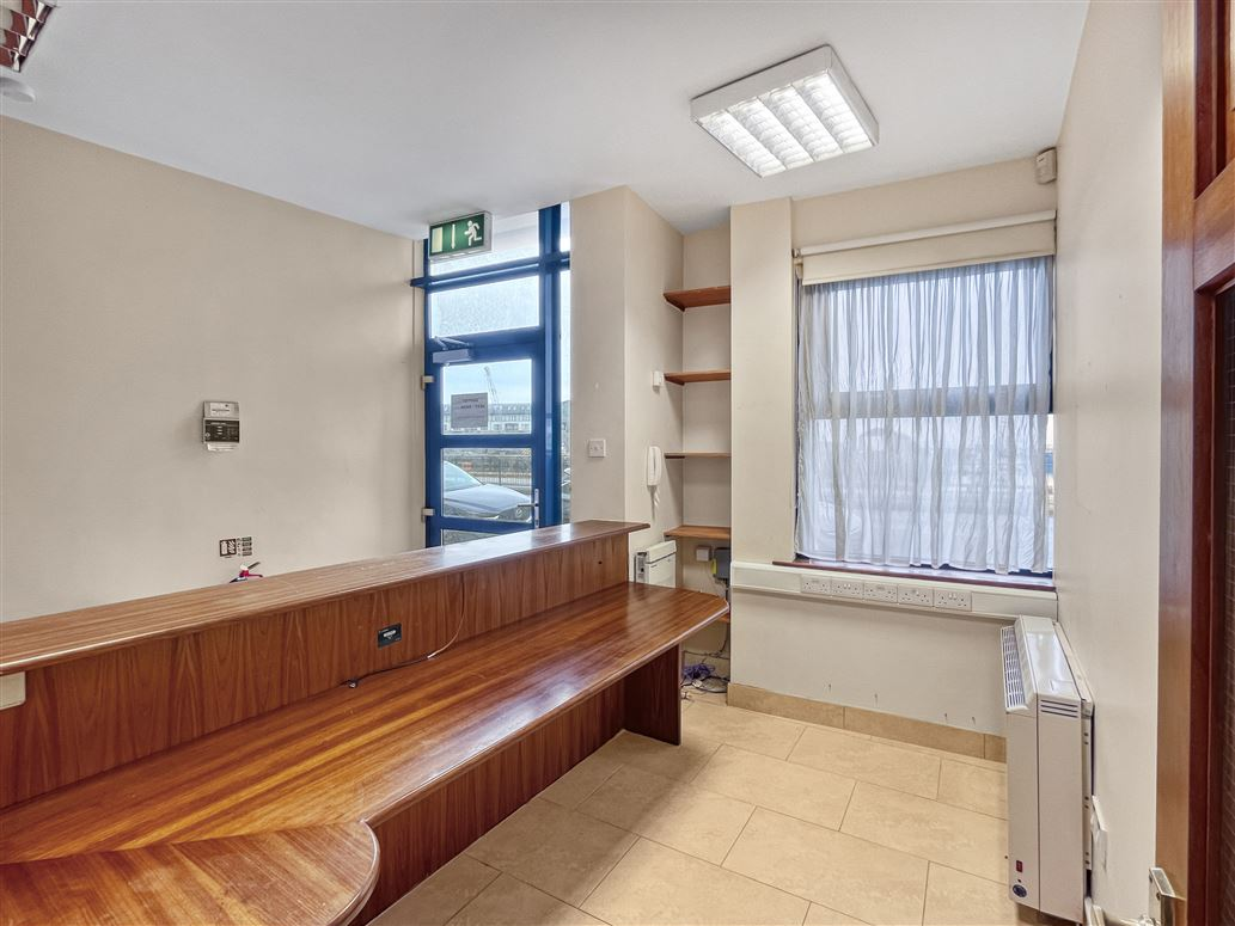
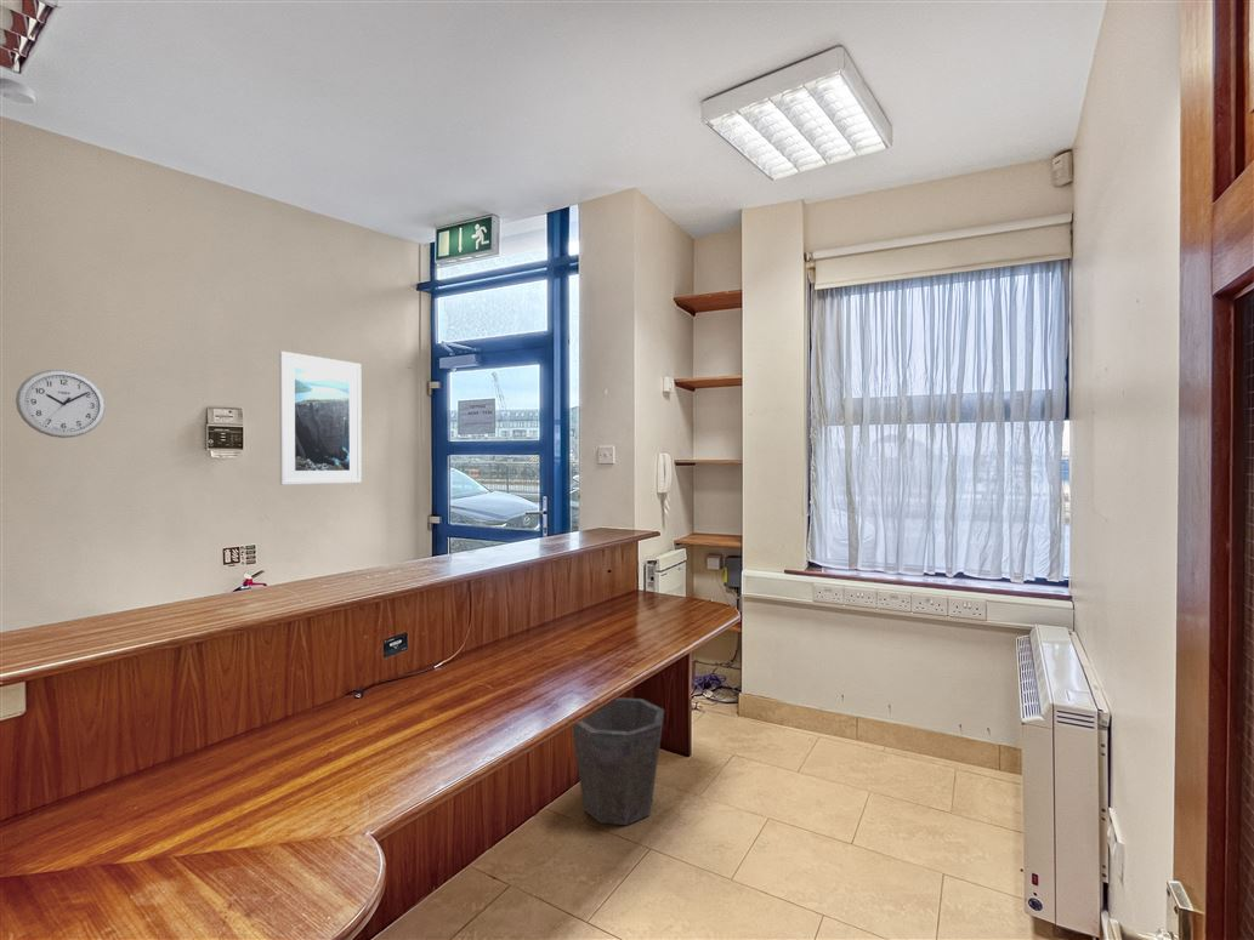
+ wall clock [15,369,107,439]
+ waste bin [571,696,665,826]
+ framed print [278,351,363,486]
